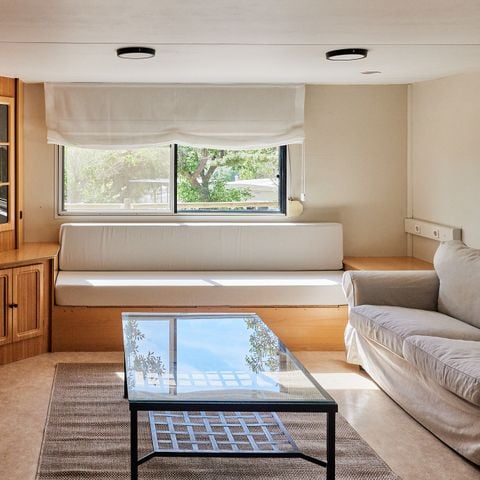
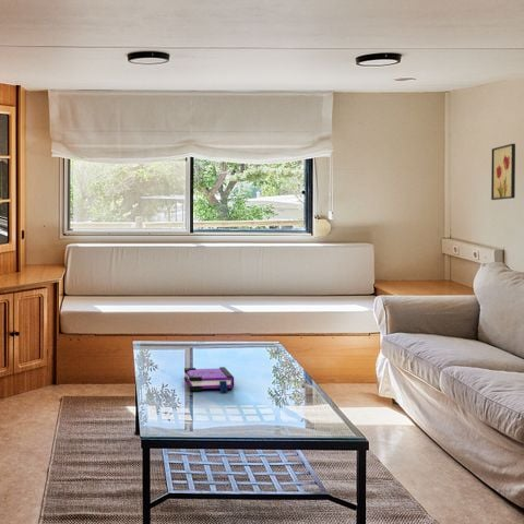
+ board game [183,366,235,392]
+ wall art [490,143,516,201]
